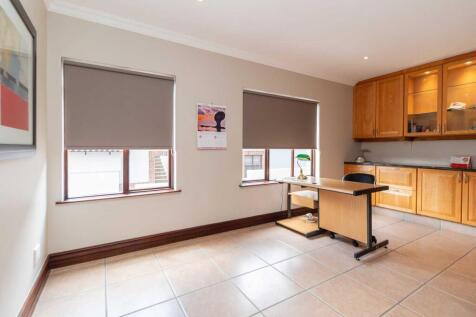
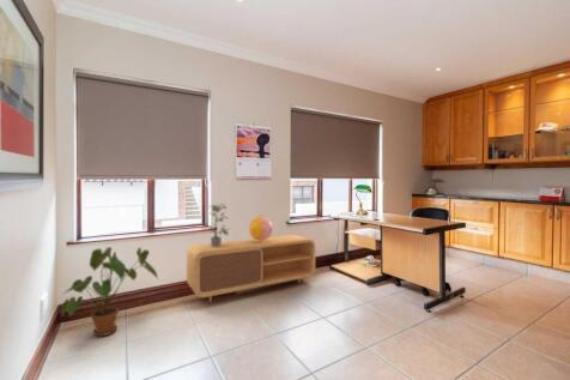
+ potted plant [205,201,231,247]
+ house plant [59,246,159,337]
+ tv stand [186,234,316,303]
+ globe [248,213,274,242]
